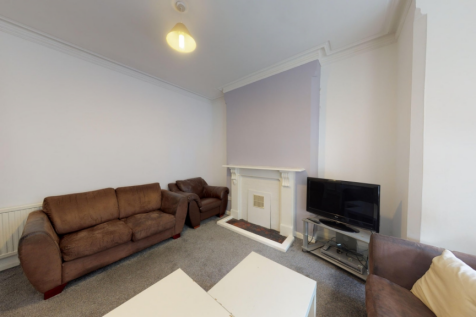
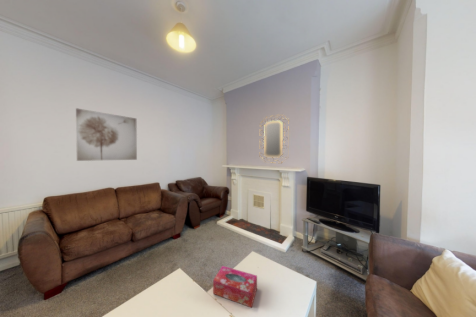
+ tissue box [212,265,258,309]
+ home mirror [259,113,290,164]
+ wall art [75,107,138,162]
